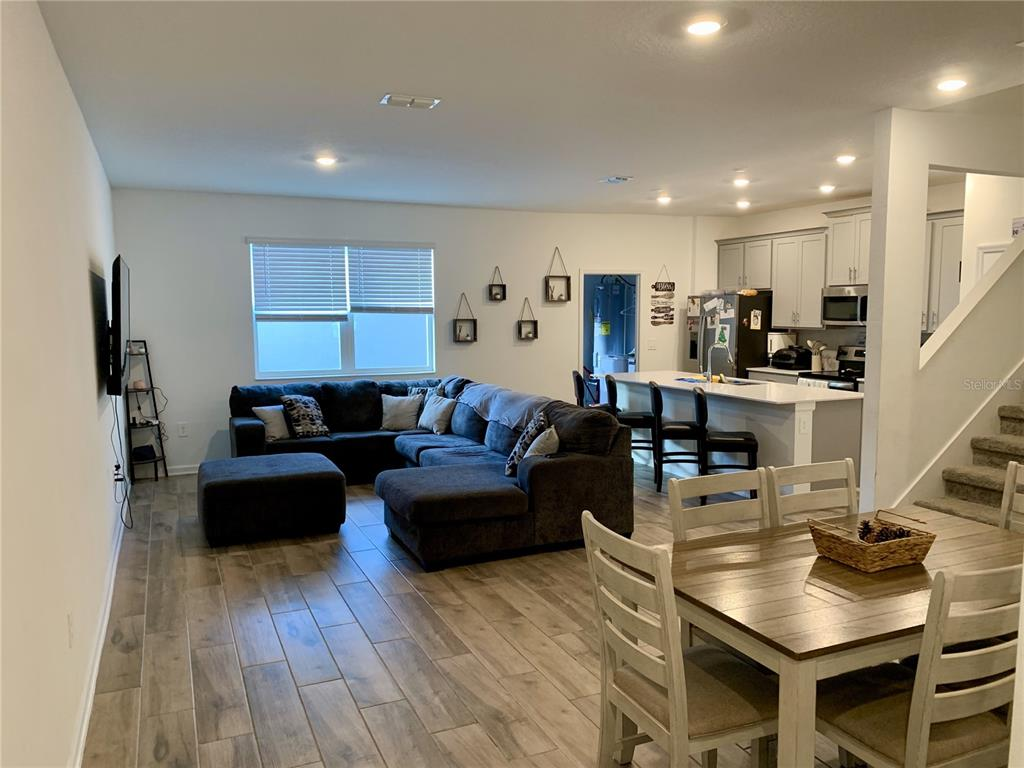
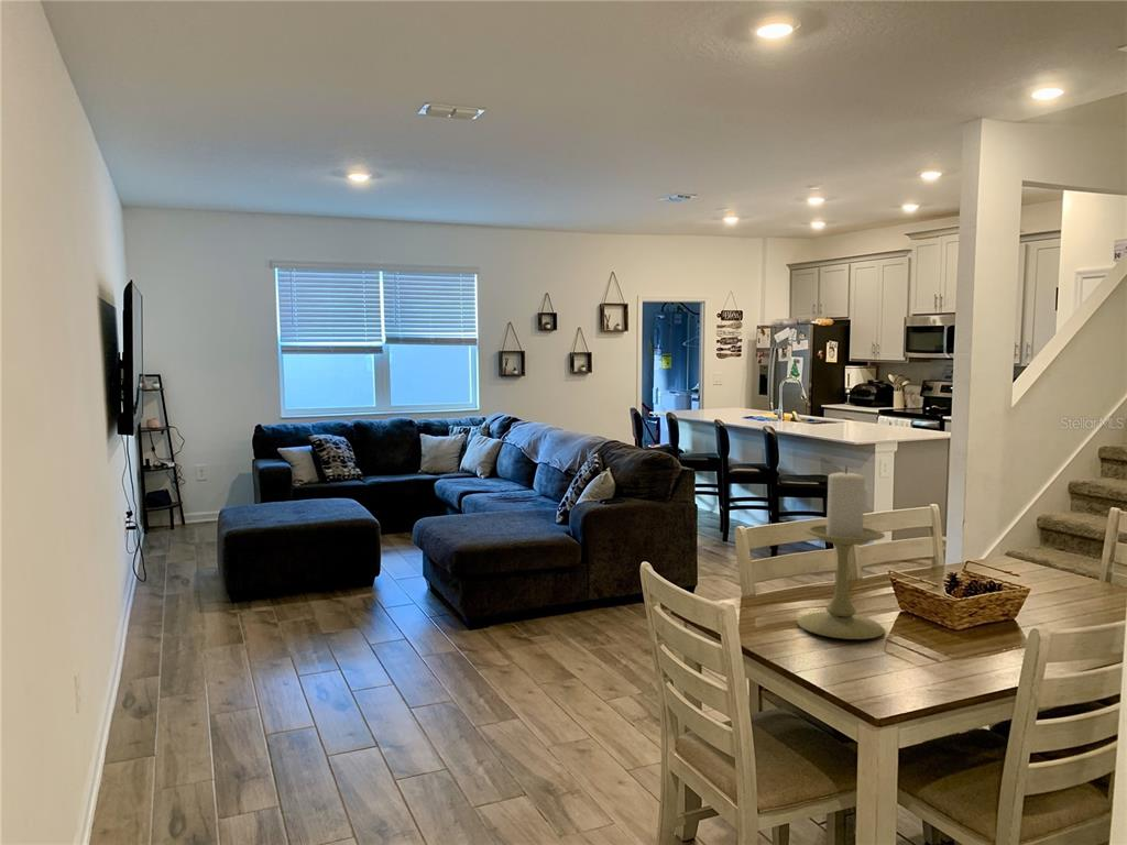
+ candle holder [797,464,886,640]
